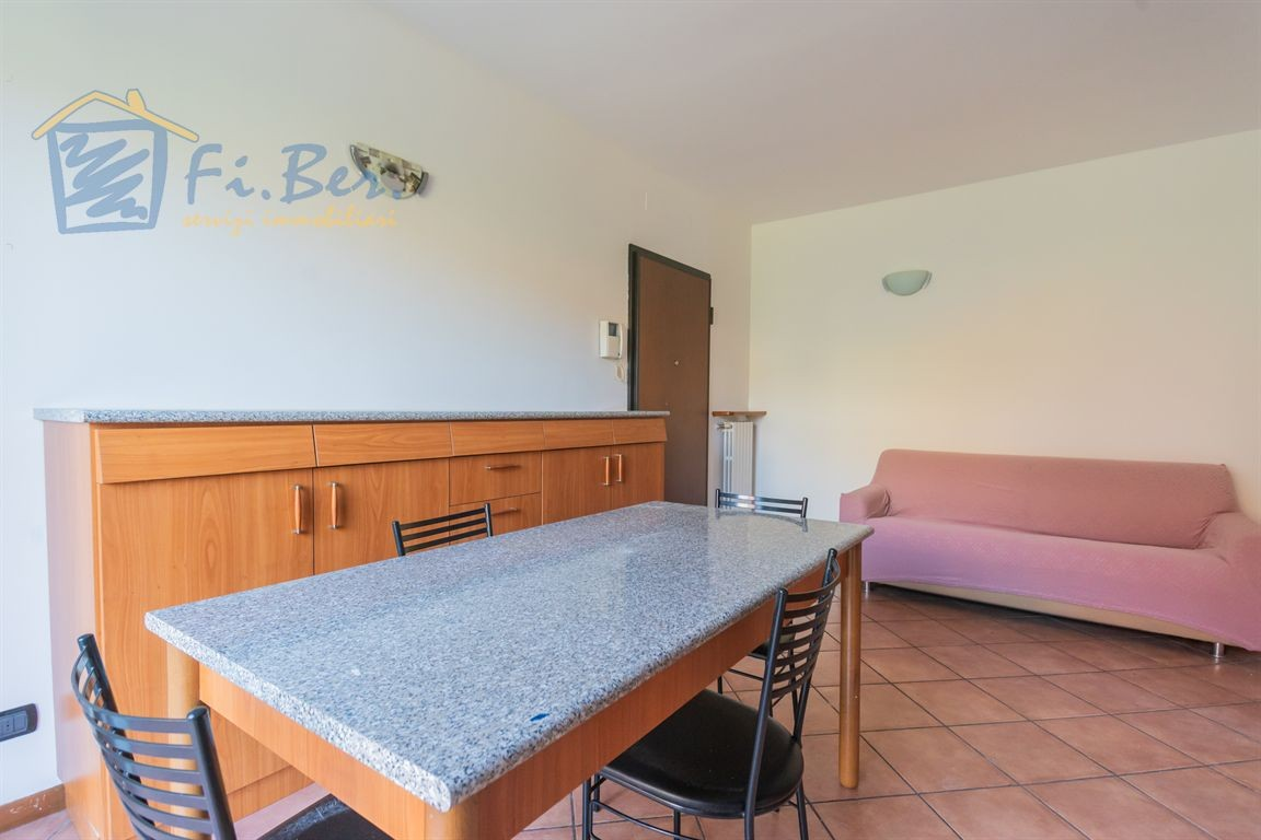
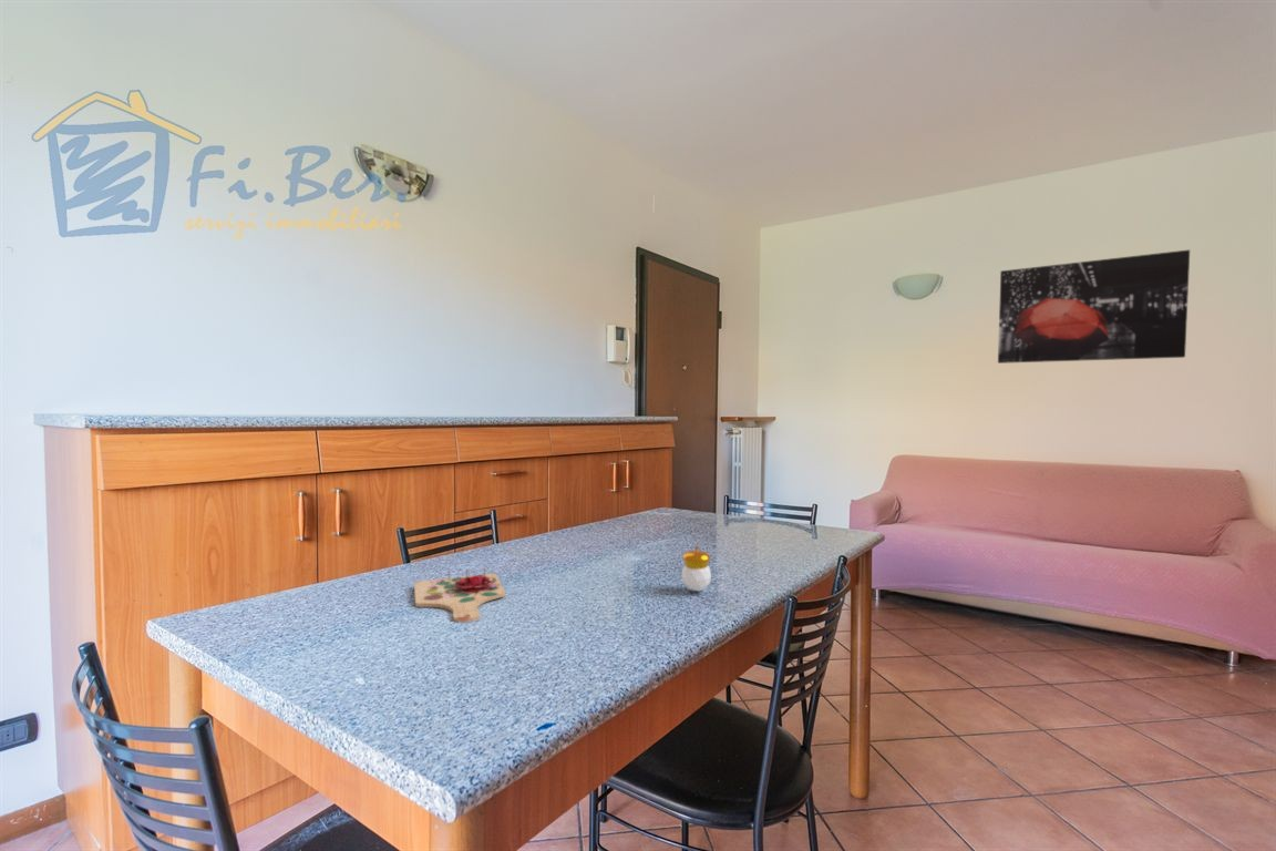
+ candle [680,544,712,592]
+ cutting board [413,566,506,624]
+ wall art [997,248,1191,365]
